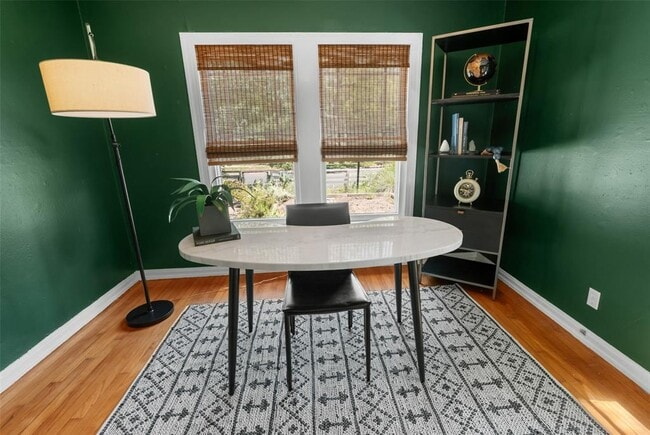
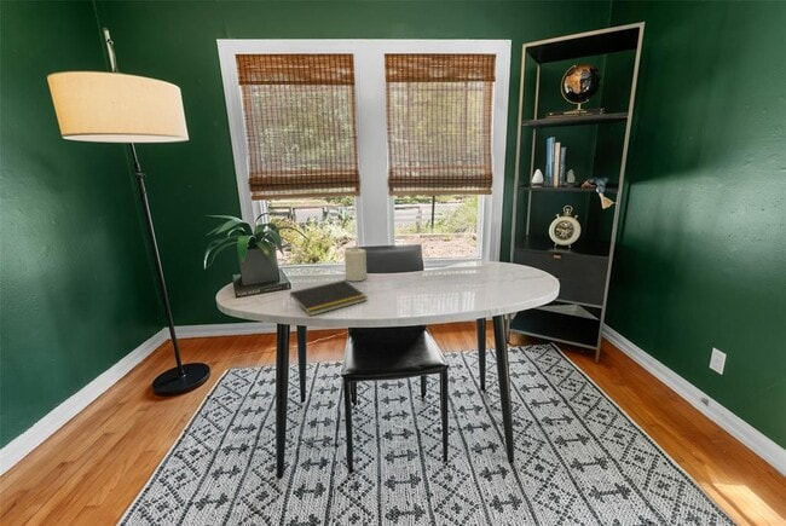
+ notepad [288,279,369,317]
+ candle [343,244,368,282]
